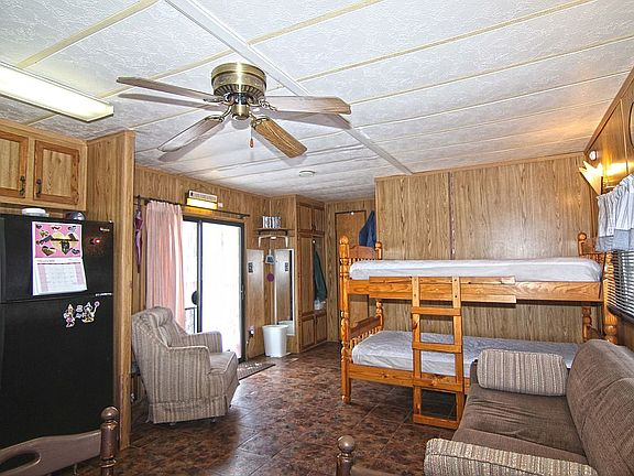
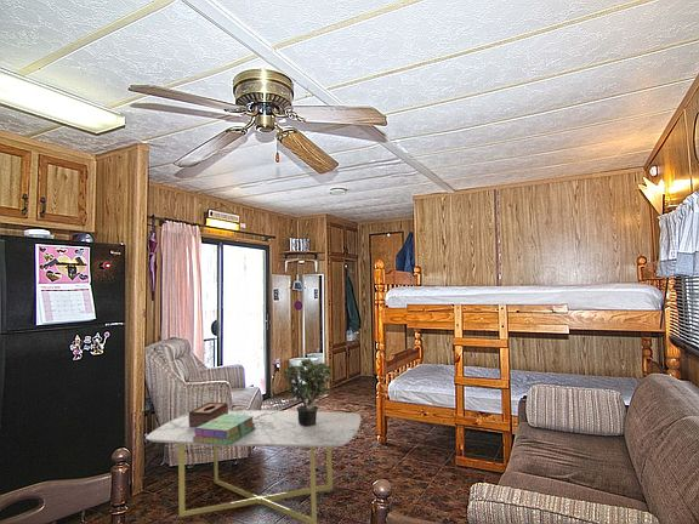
+ potted plant [280,357,335,427]
+ stack of books [193,414,255,446]
+ tissue box [188,401,229,427]
+ coffee table [144,409,362,524]
